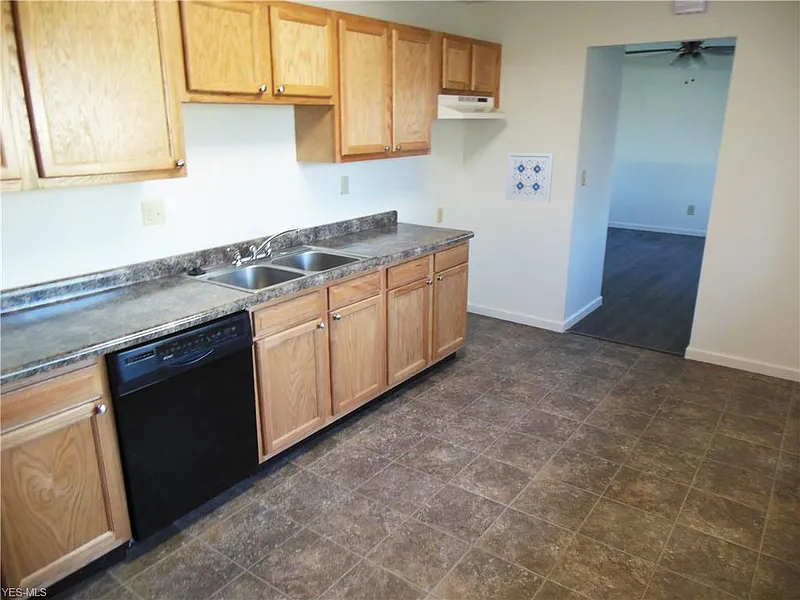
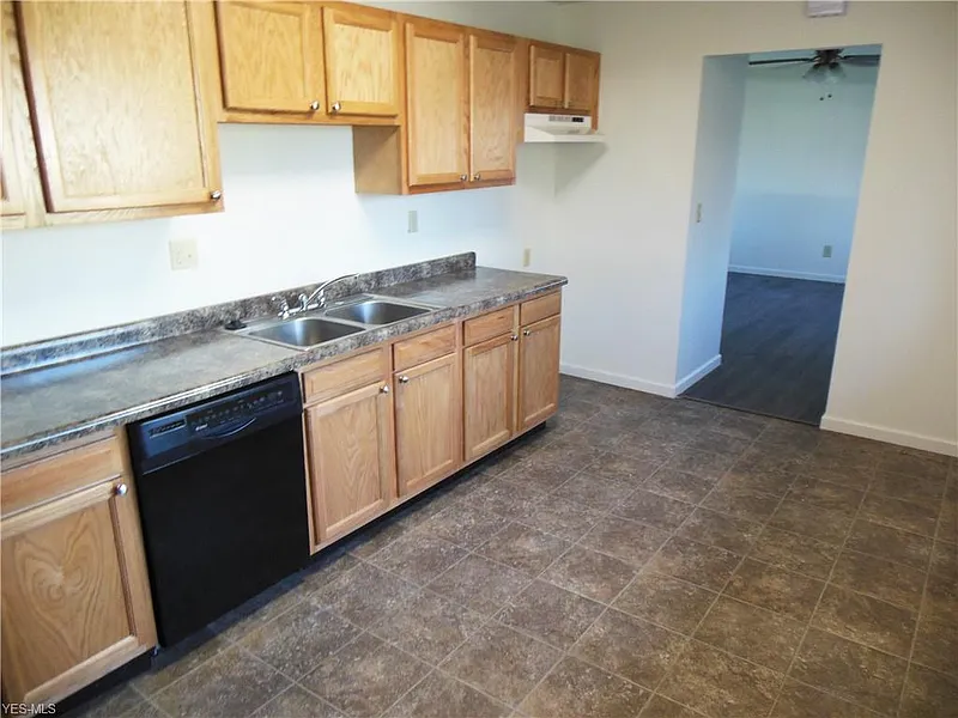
- wall art [505,152,555,204]
